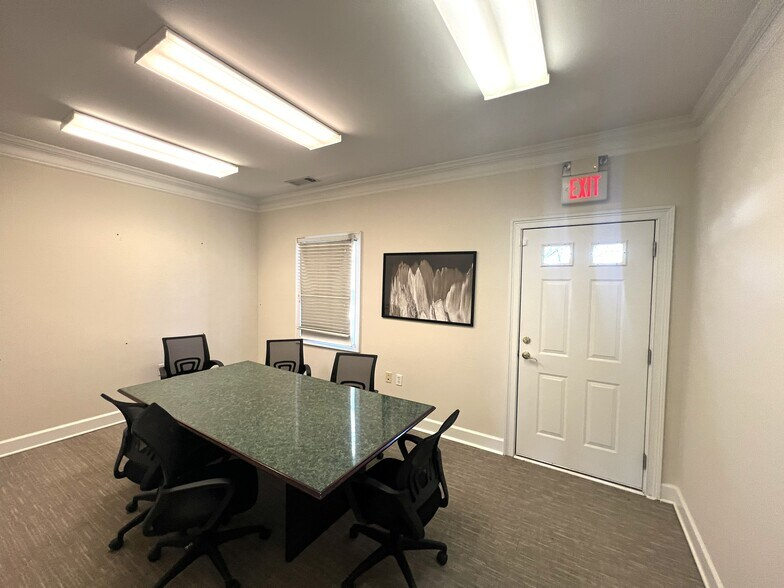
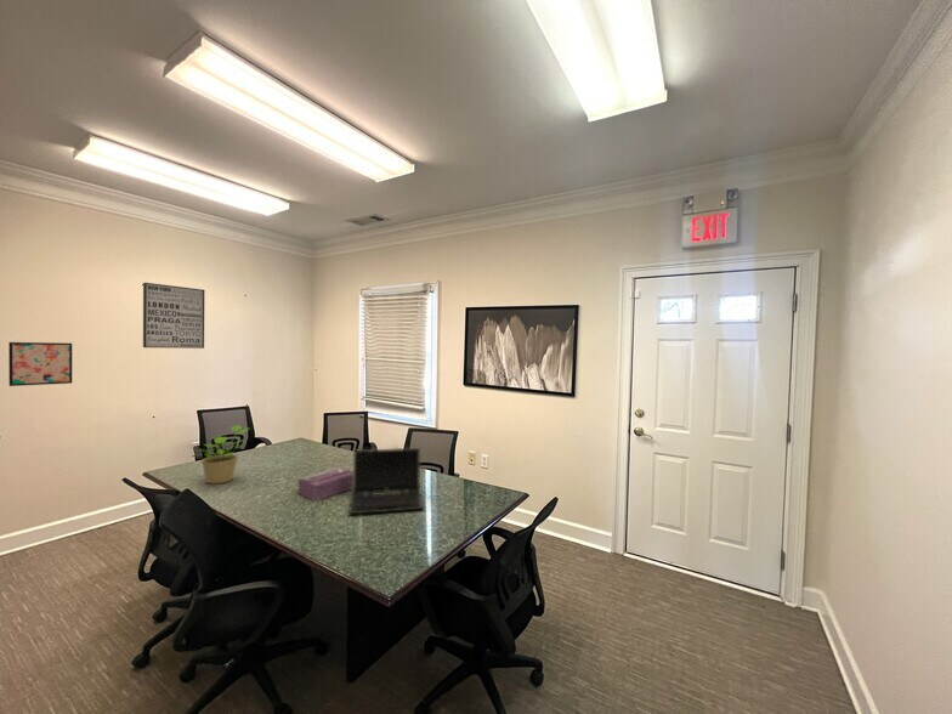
+ wall art [142,282,205,350]
+ laptop computer [347,447,425,515]
+ wall art [7,341,73,387]
+ tissue box [296,465,353,503]
+ potted plant [195,424,251,484]
